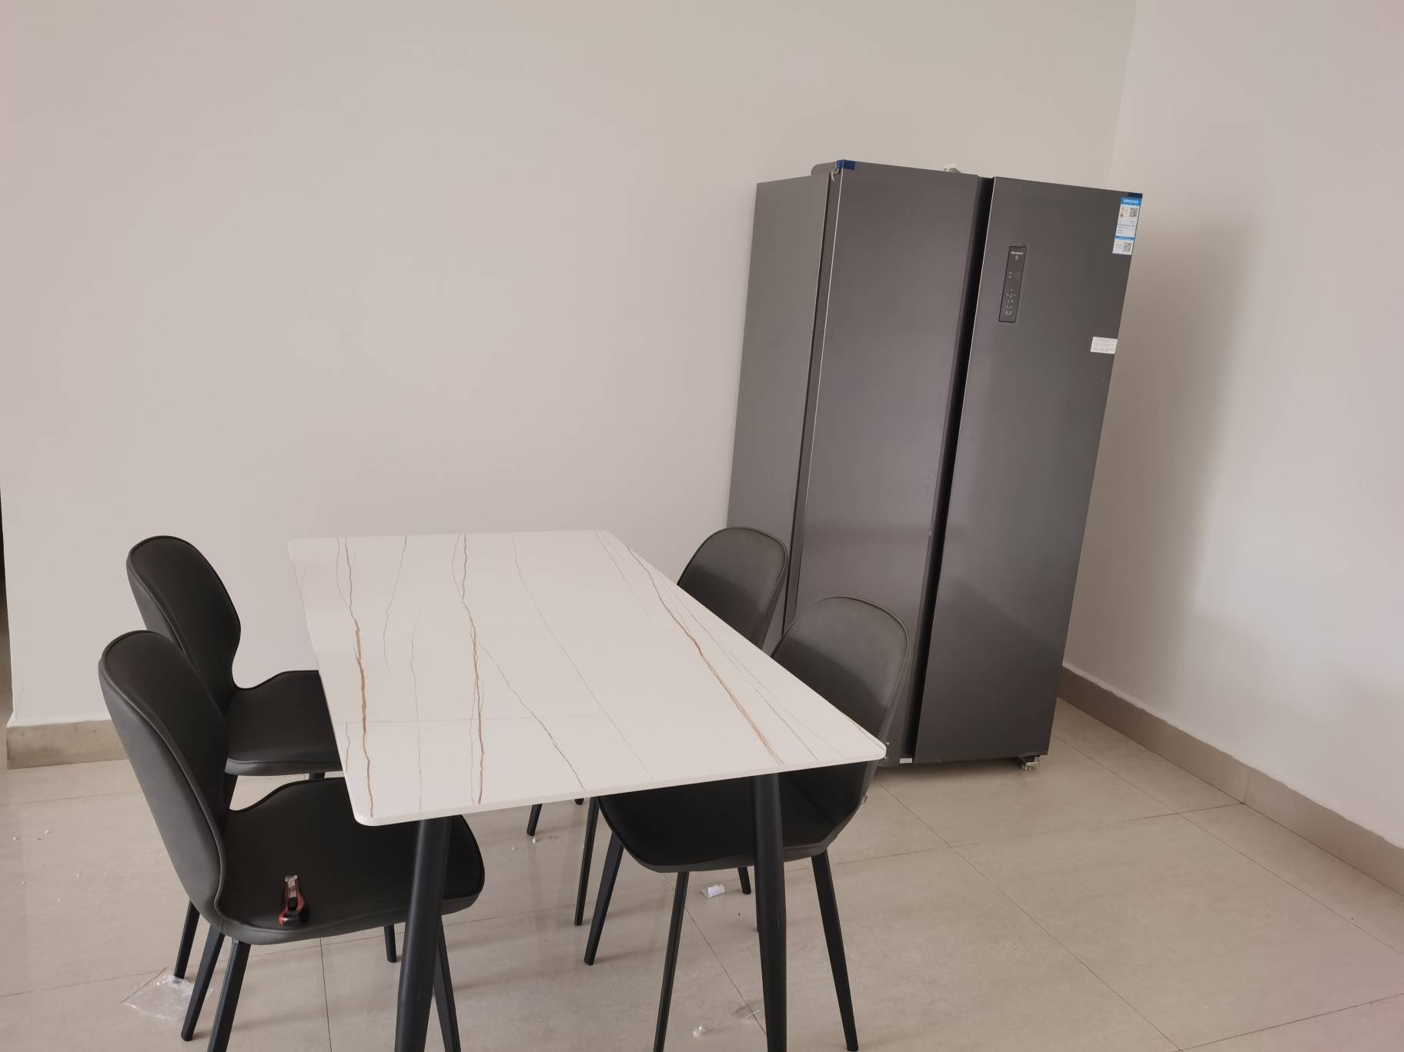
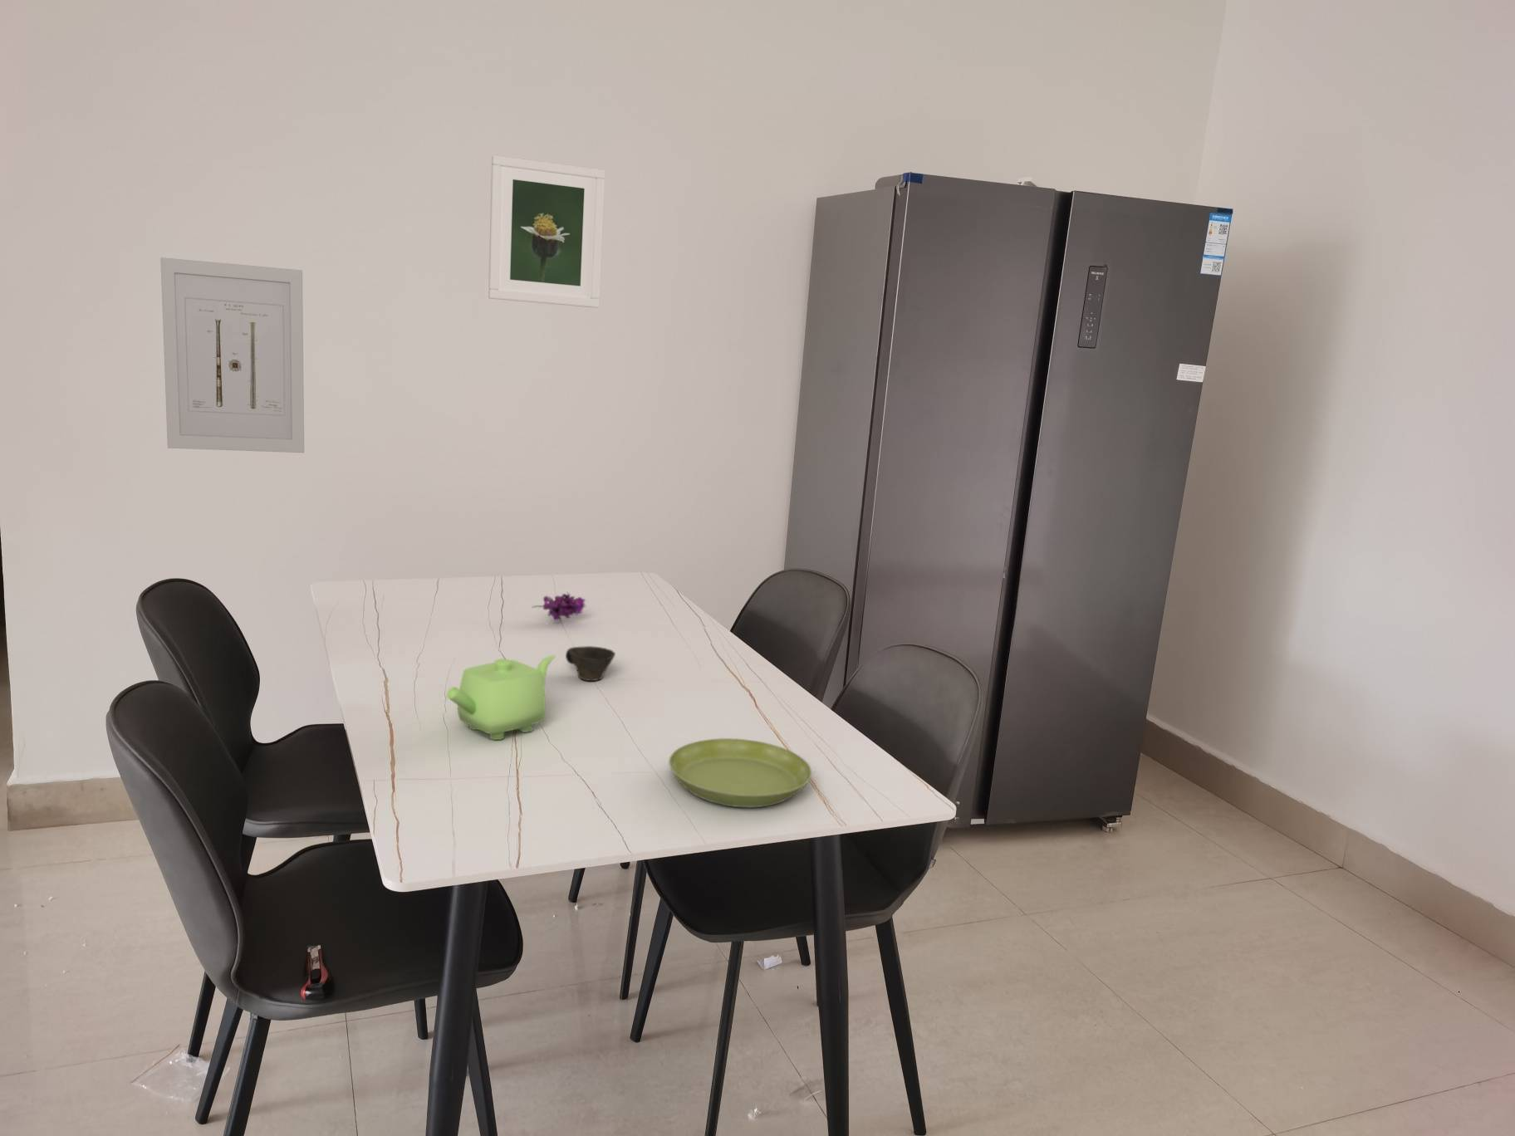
+ cup [564,646,617,681]
+ teapot [446,654,557,741]
+ saucer [668,737,812,808]
+ flower [532,591,587,622]
+ wall art [160,257,305,453]
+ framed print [488,154,606,309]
